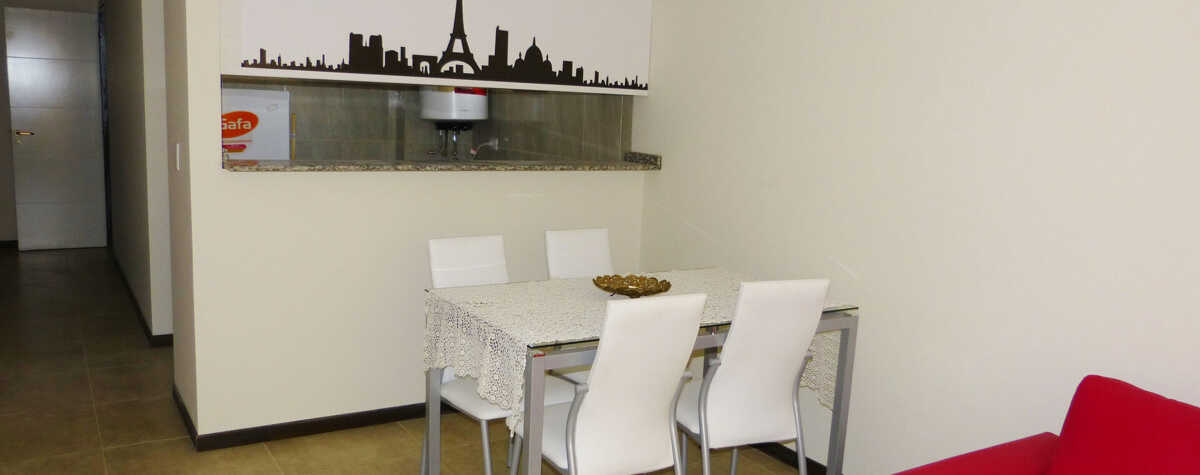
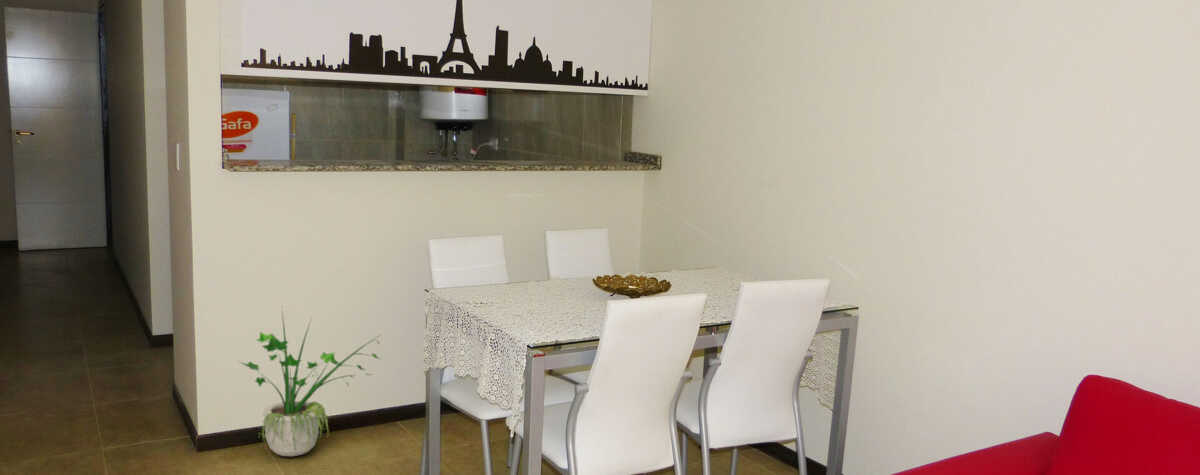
+ potted plant [237,304,382,457]
